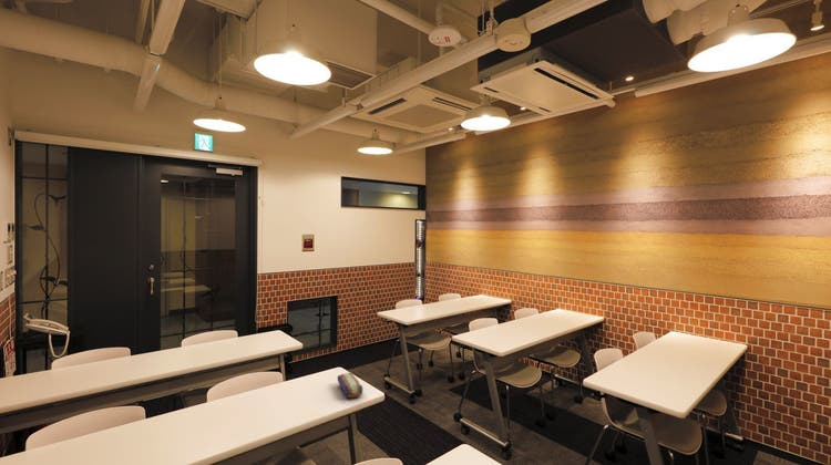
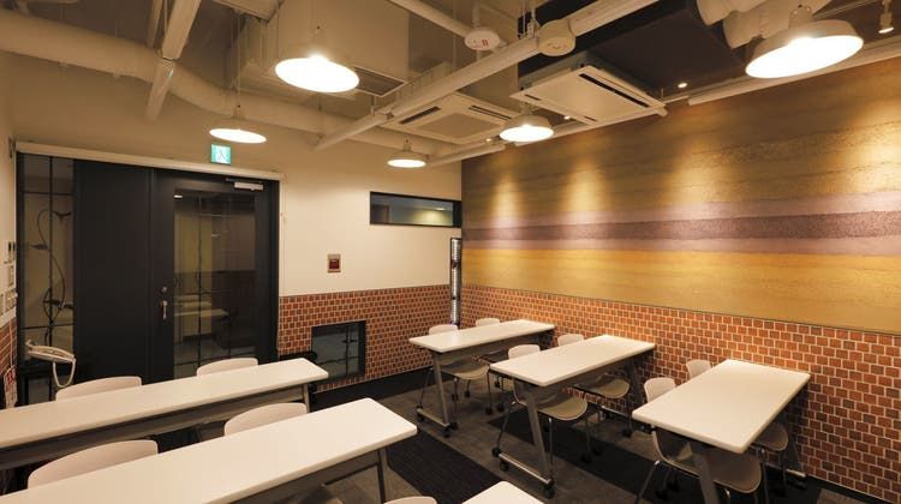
- pencil case [337,371,363,400]
